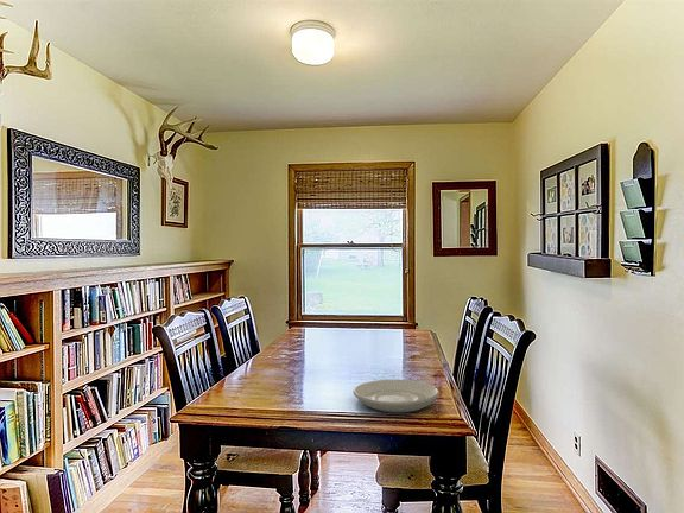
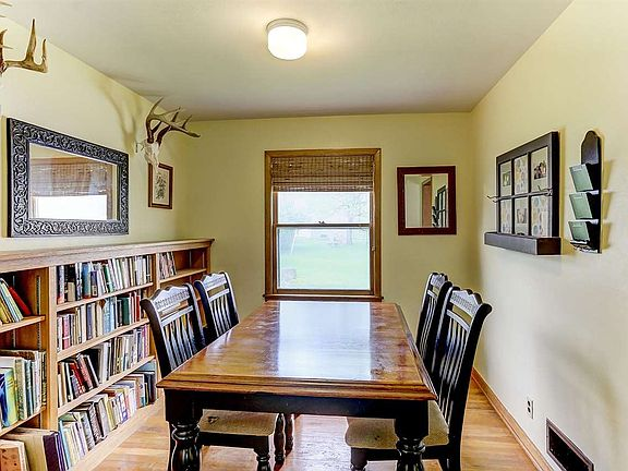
- plate [352,379,441,413]
